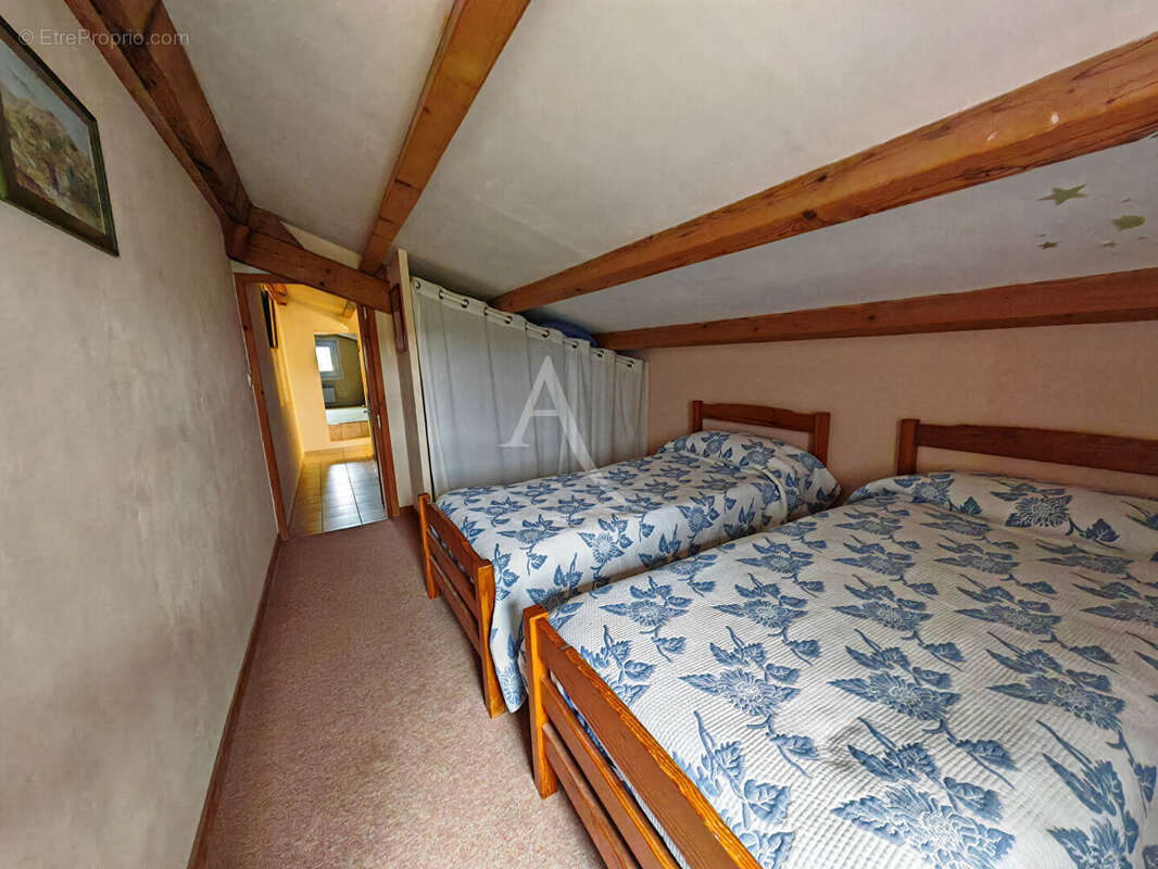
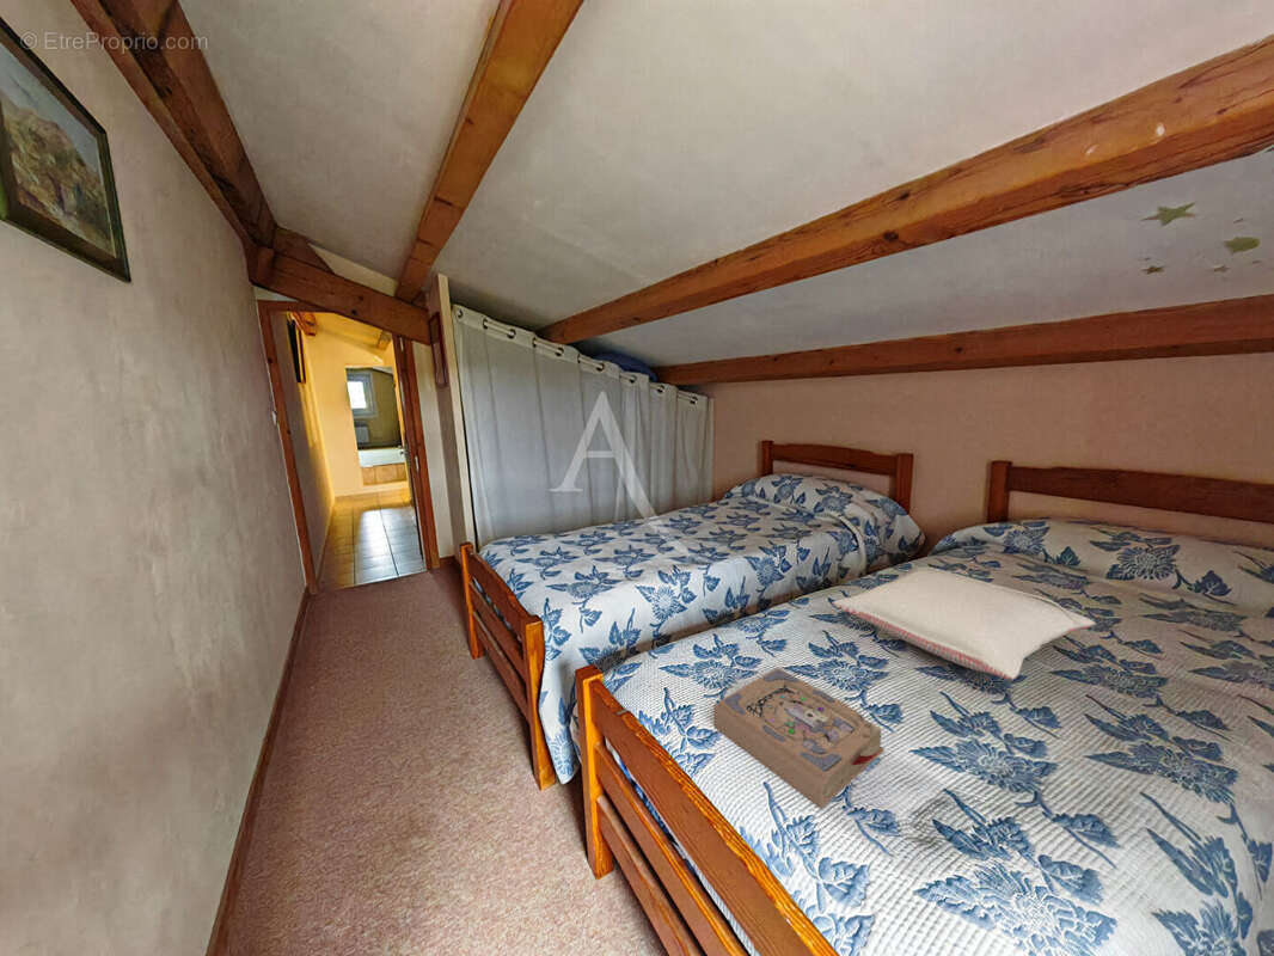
+ book [712,667,886,810]
+ pillow [832,566,1096,681]
